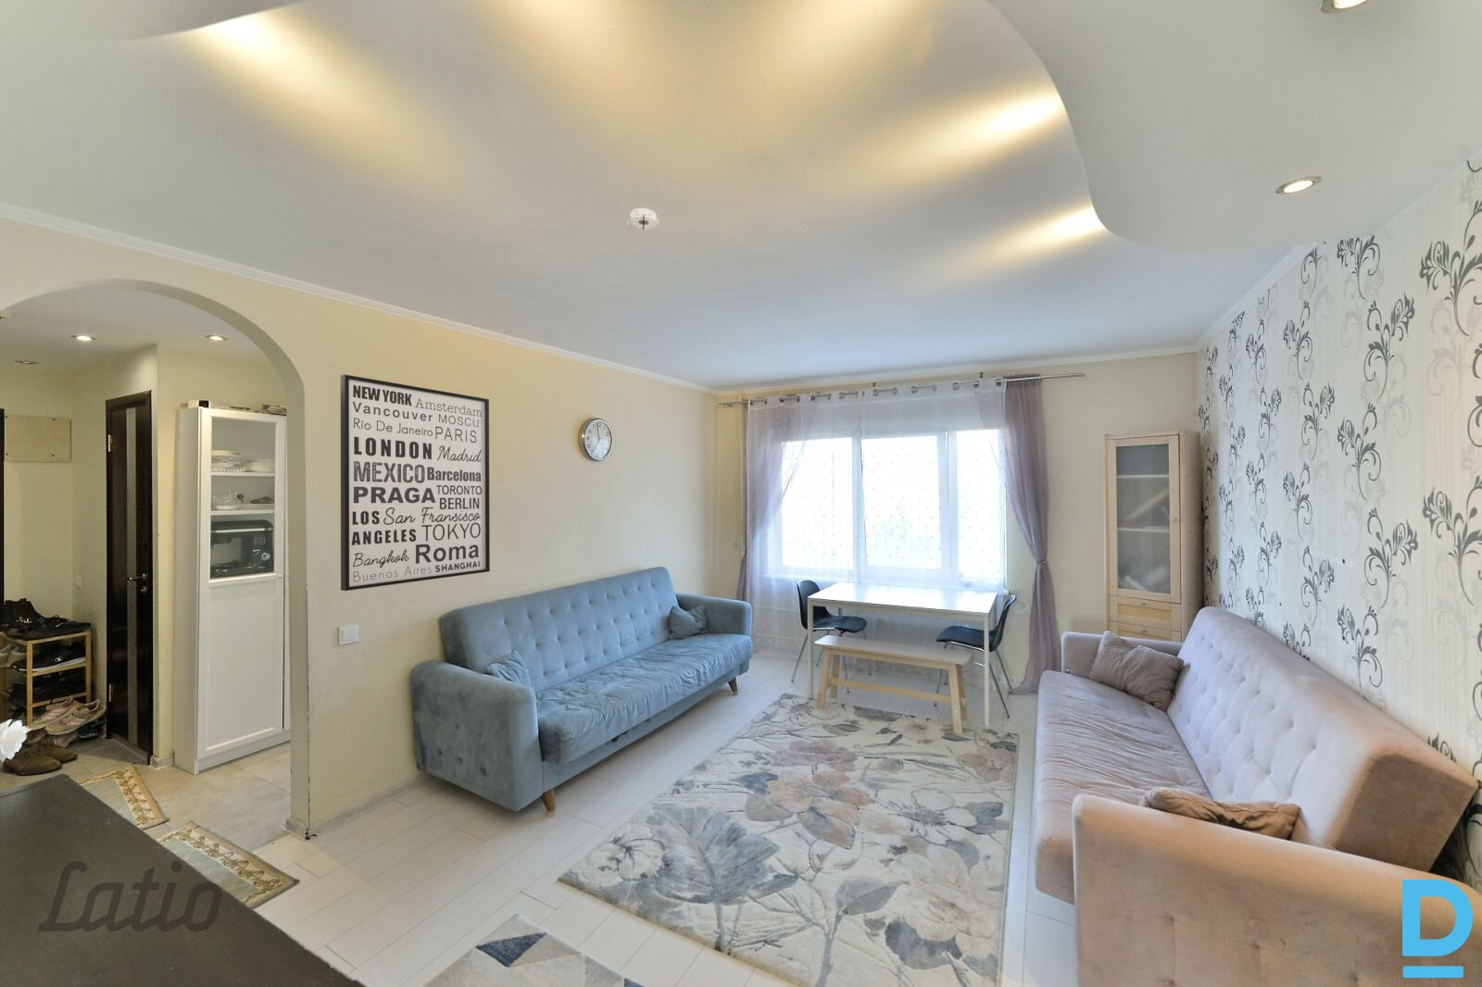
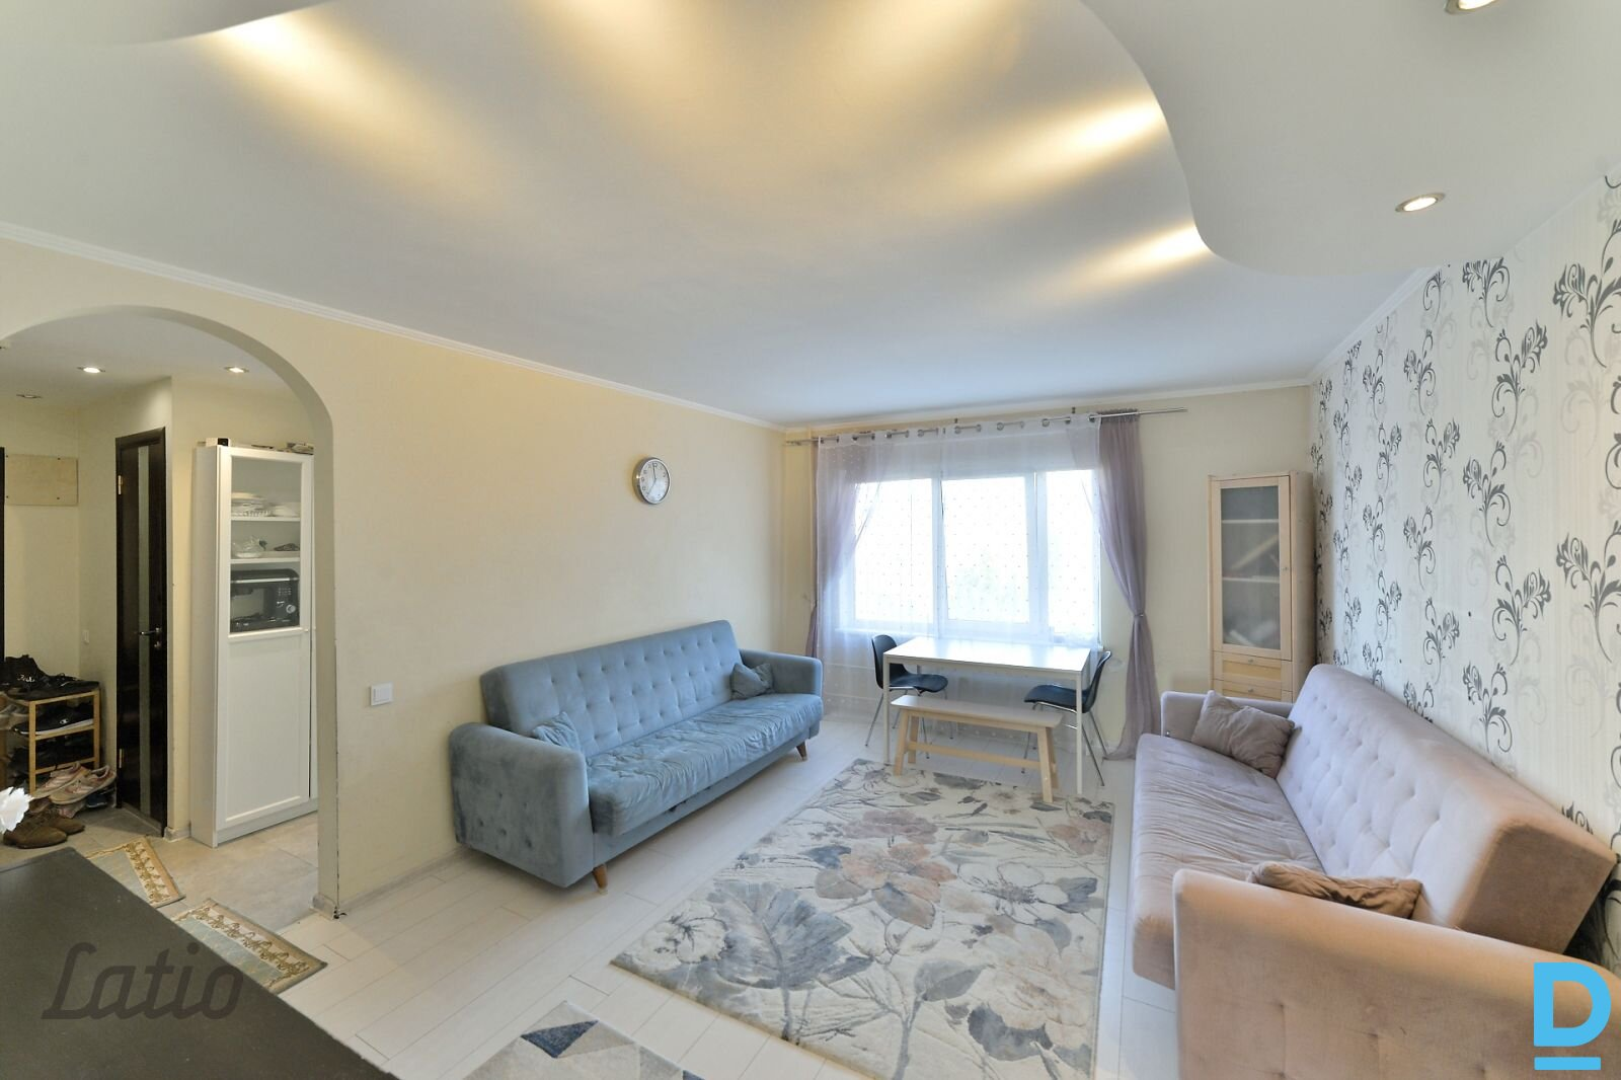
- wall art [340,375,491,592]
- smoke detector [625,207,660,230]
